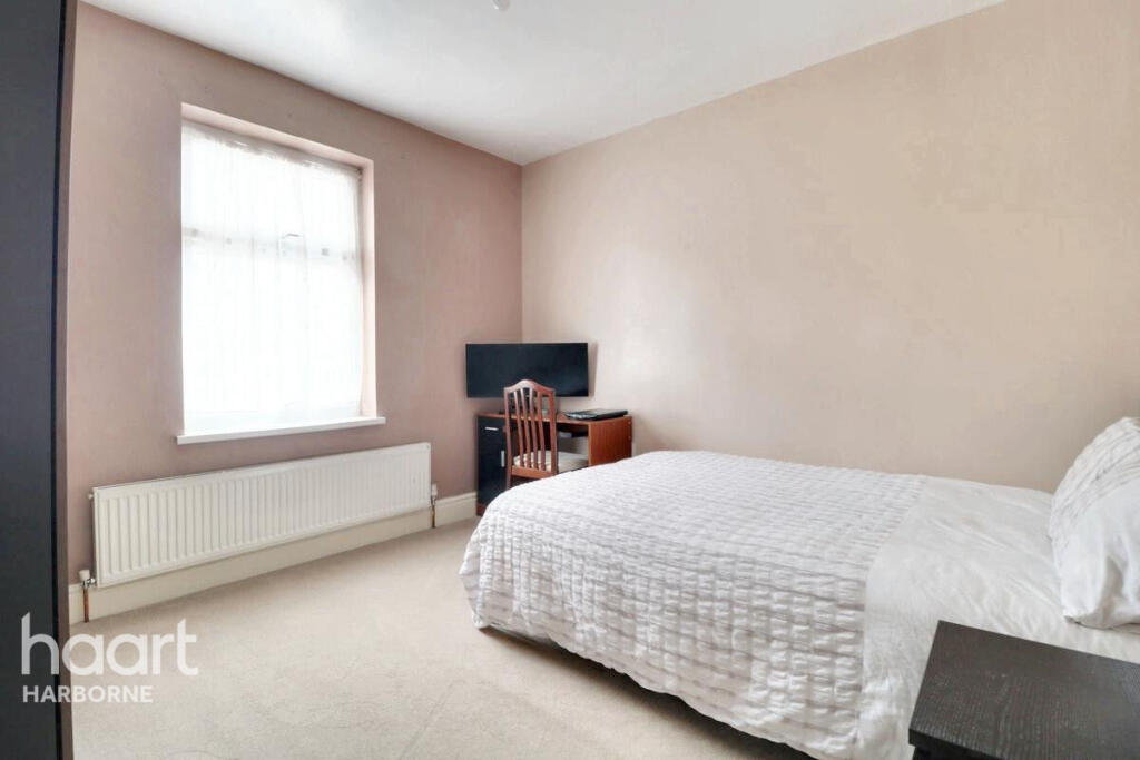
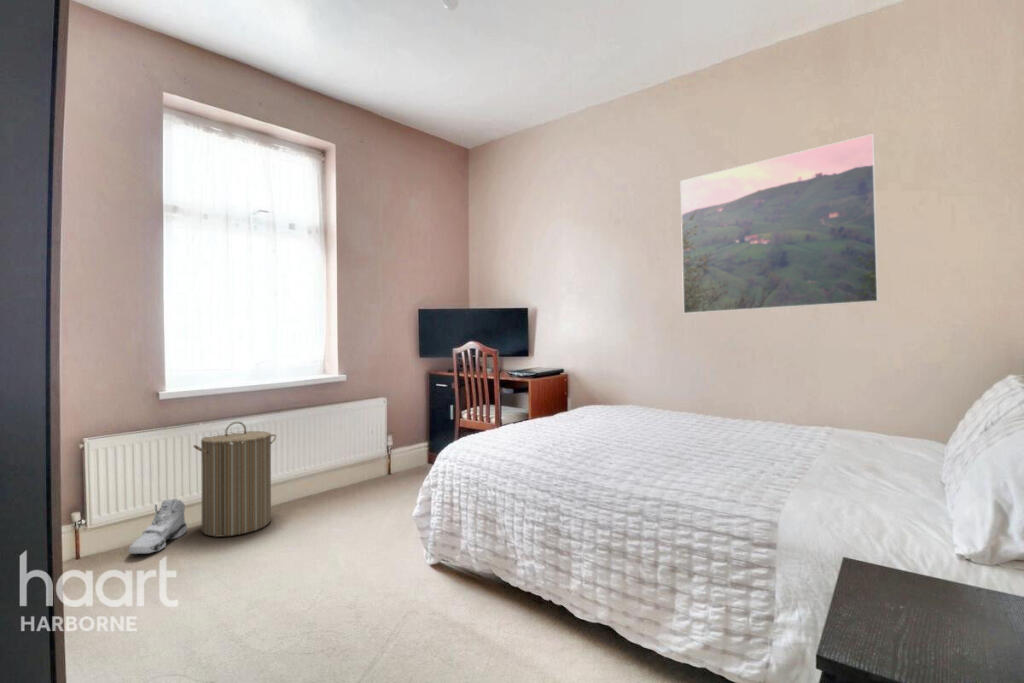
+ laundry hamper [192,421,277,537]
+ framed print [680,133,880,315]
+ sneaker [128,498,188,555]
